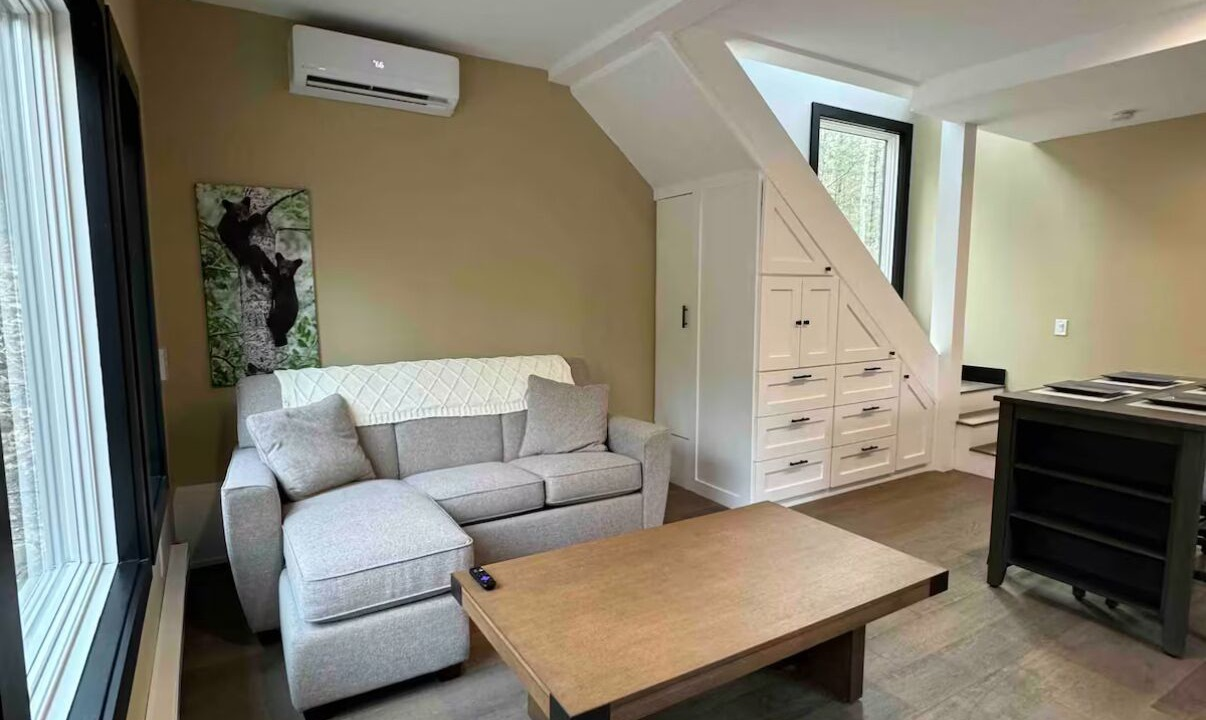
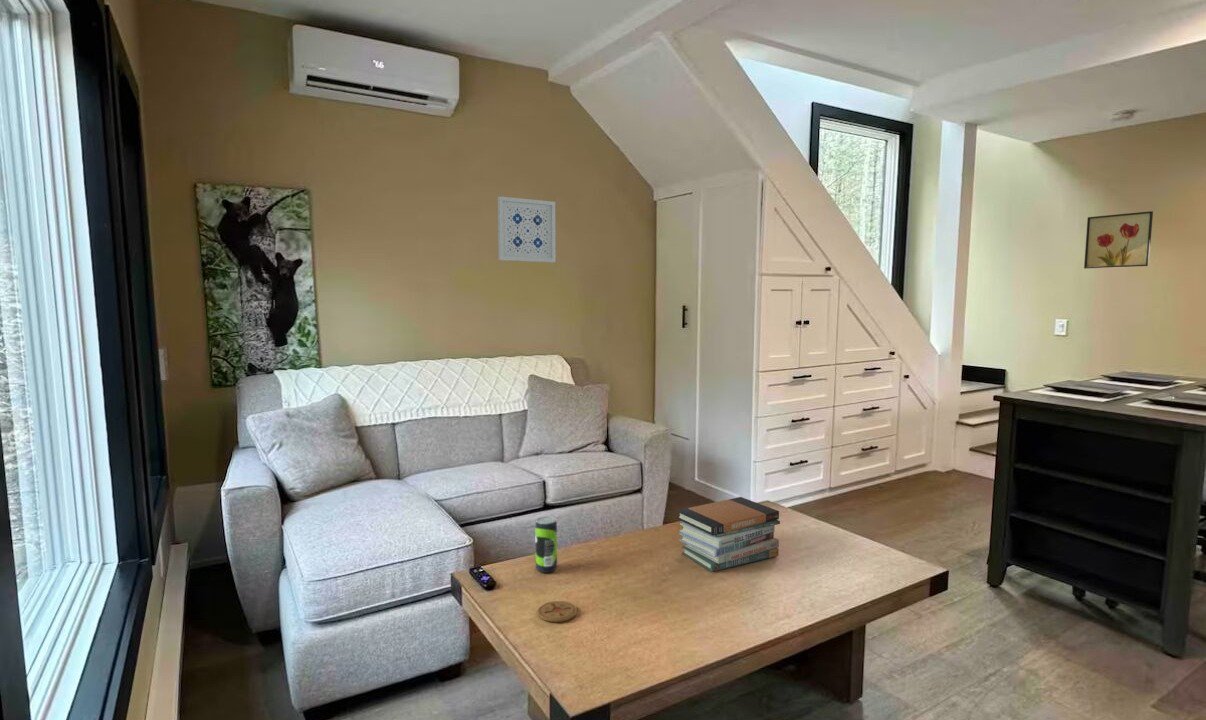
+ beverage can [534,516,558,574]
+ book stack [675,496,781,573]
+ coaster [537,600,578,623]
+ wall art [497,196,557,263]
+ wall art [1083,210,1154,270]
